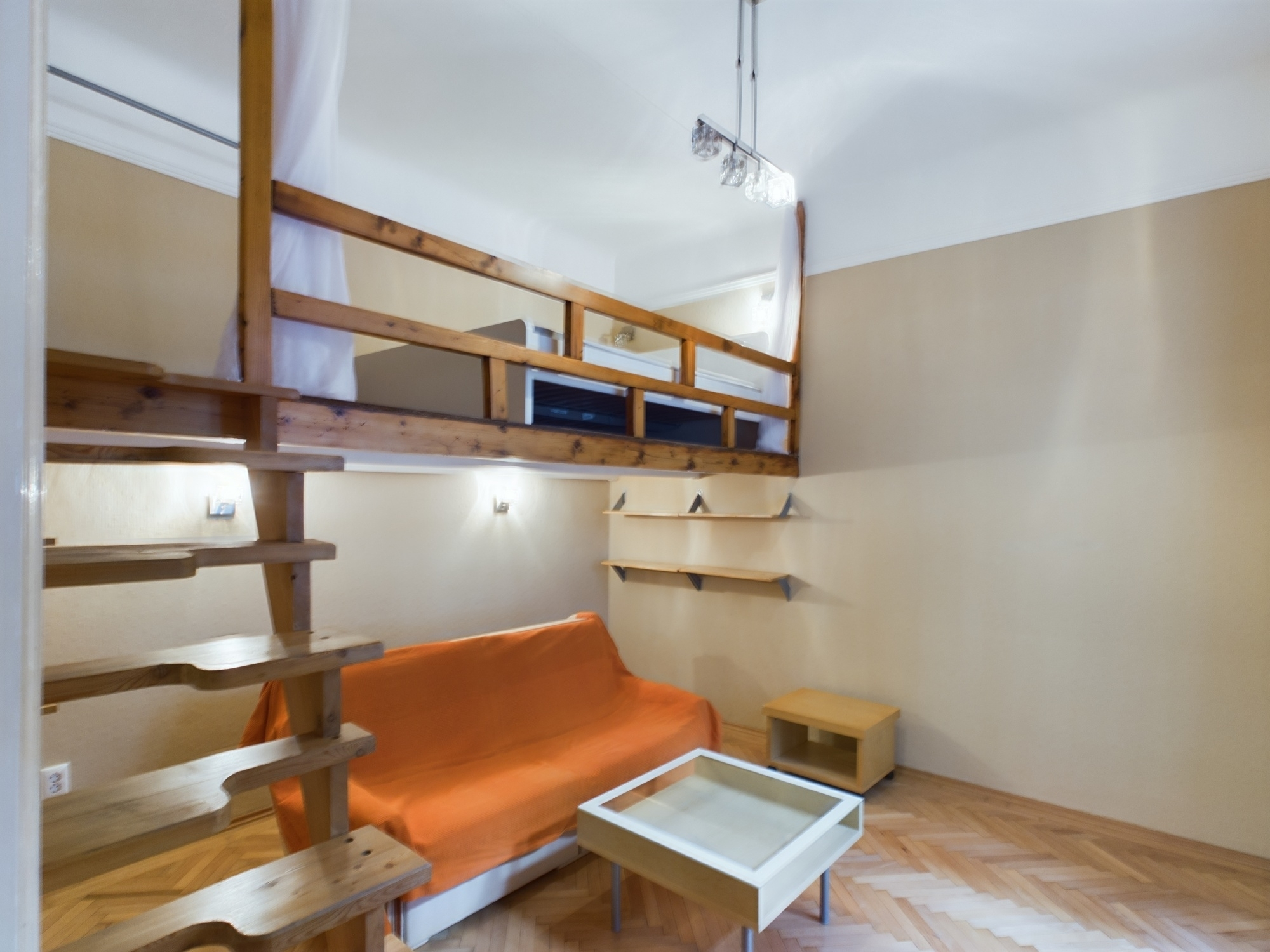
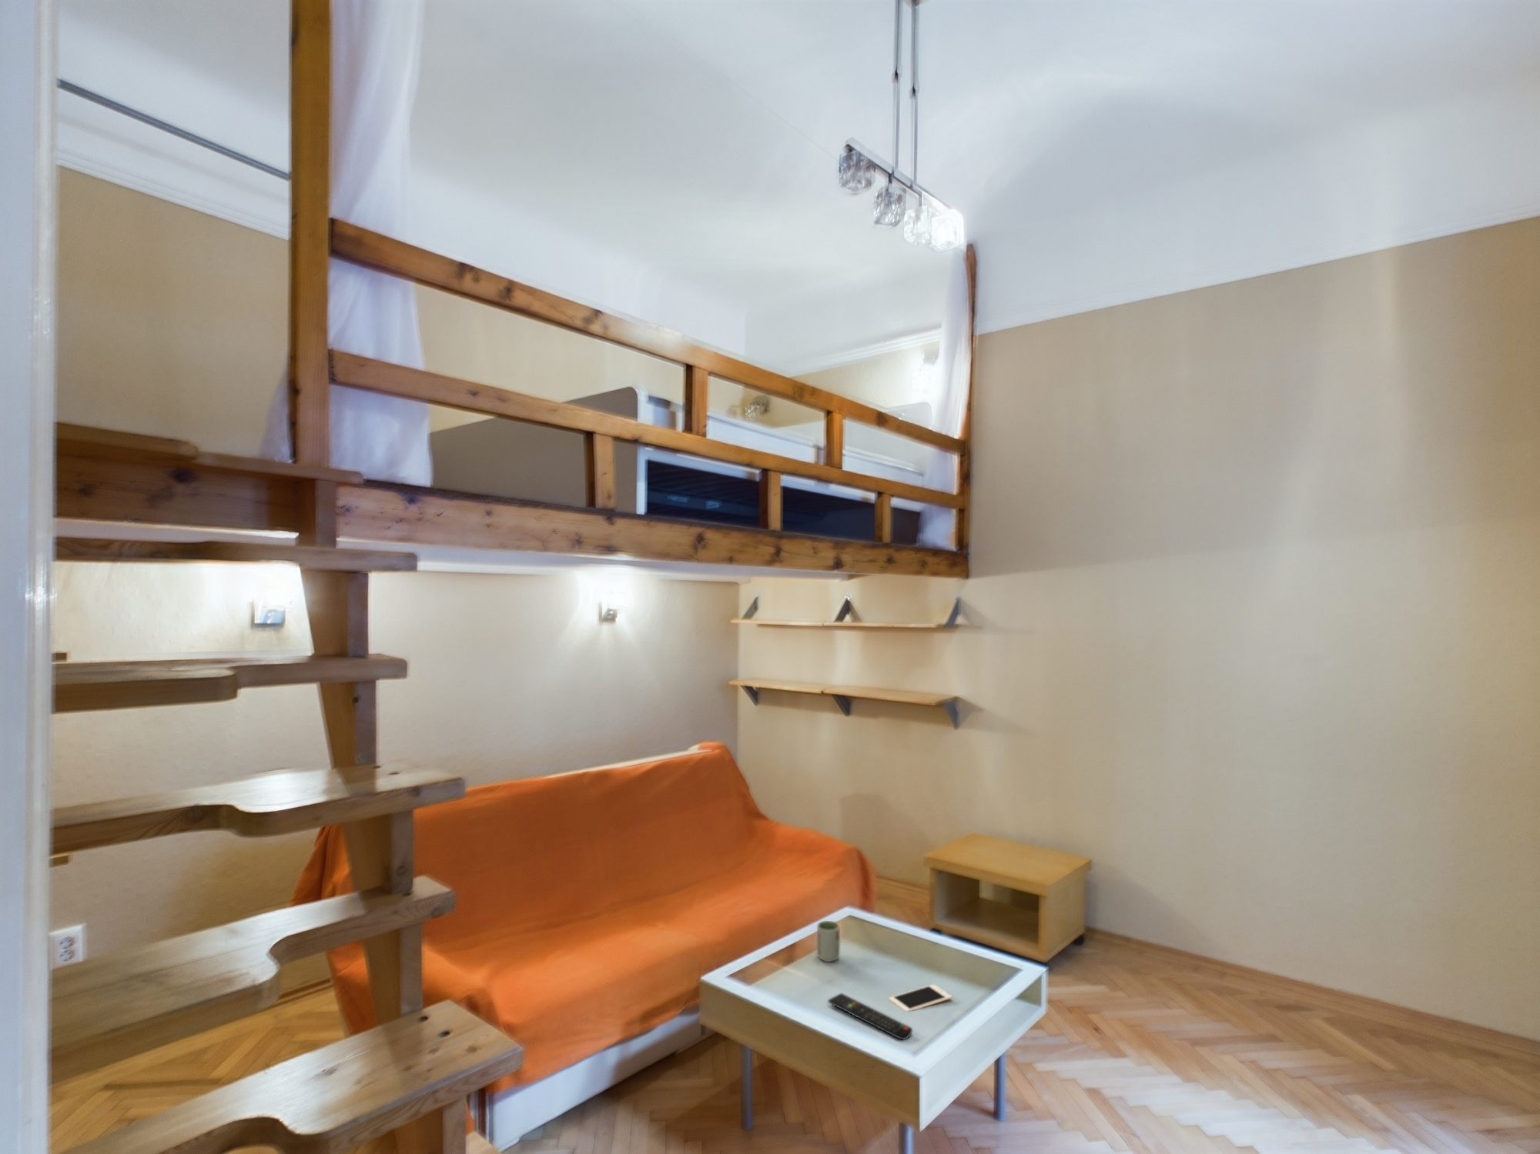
+ remote control [827,993,913,1041]
+ cup [816,920,840,962]
+ cell phone [889,983,952,1012]
